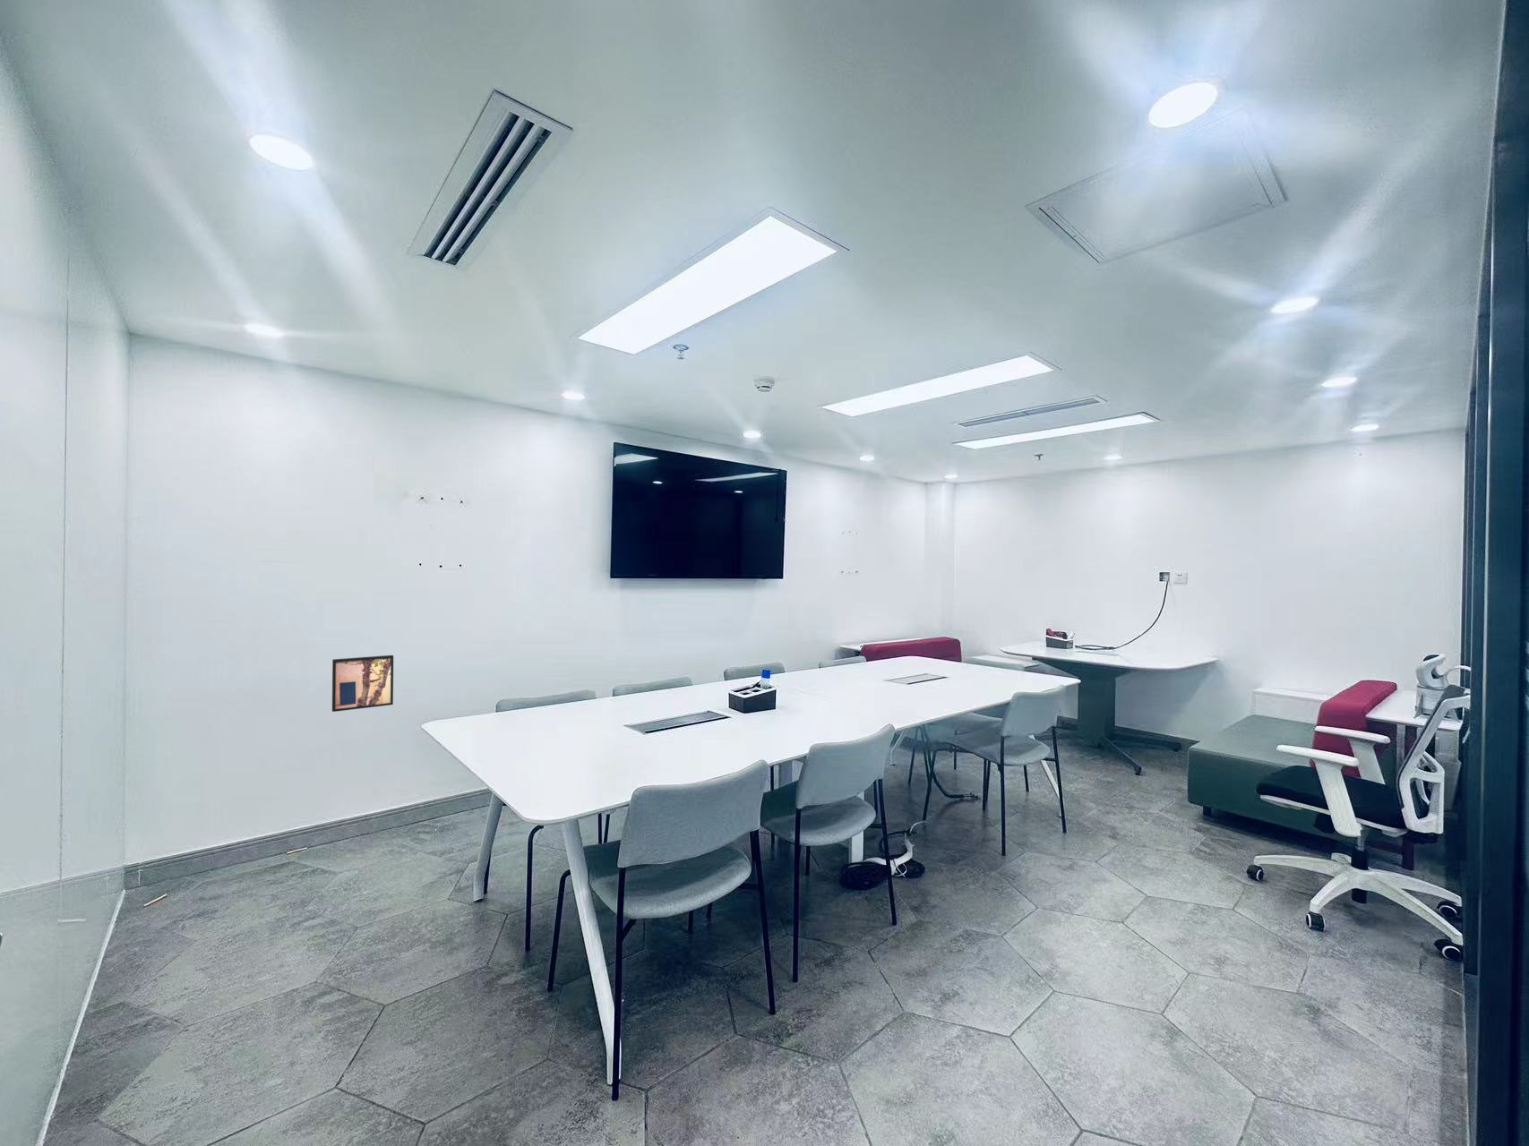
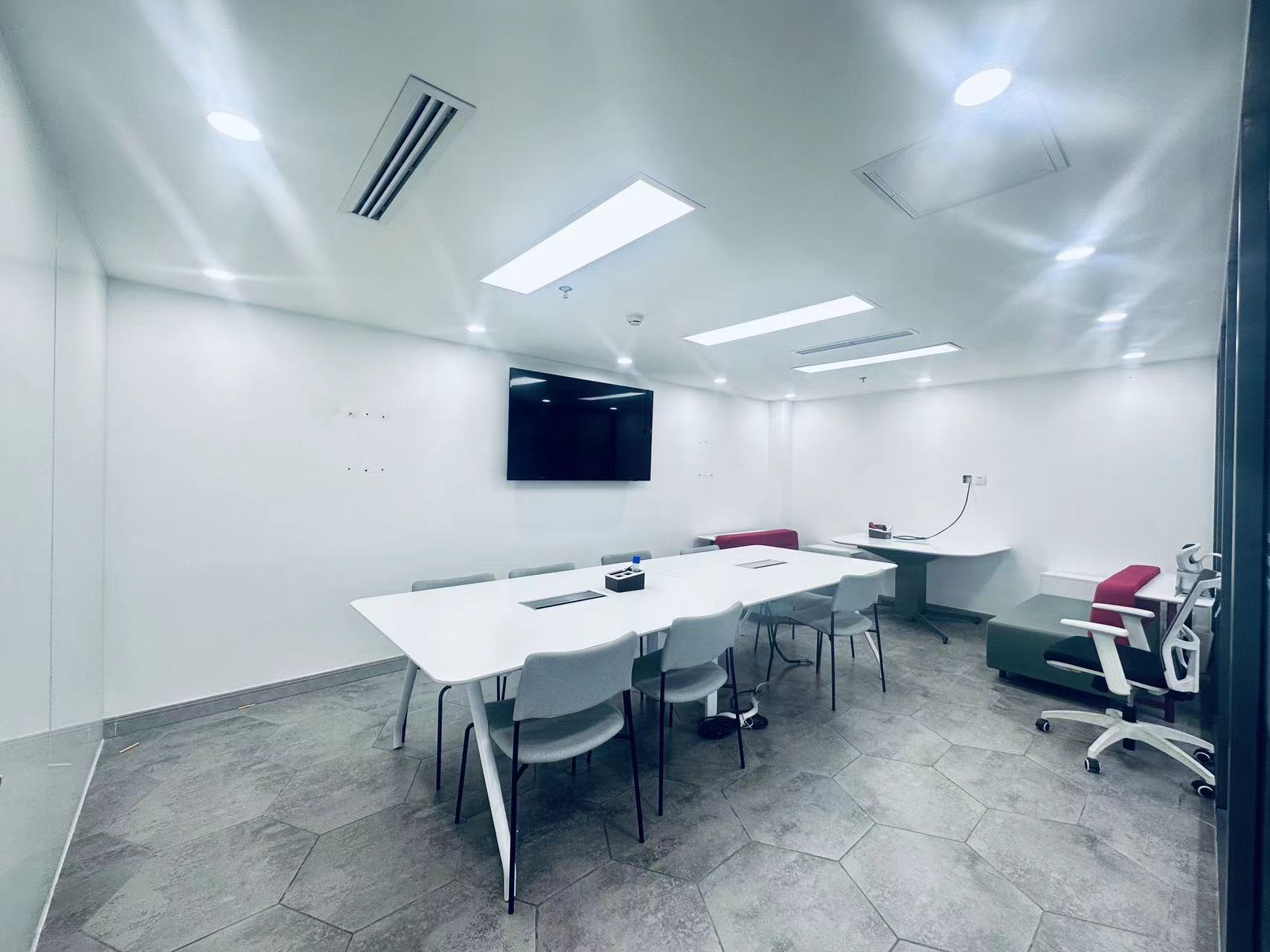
- wall art [331,655,394,713]
